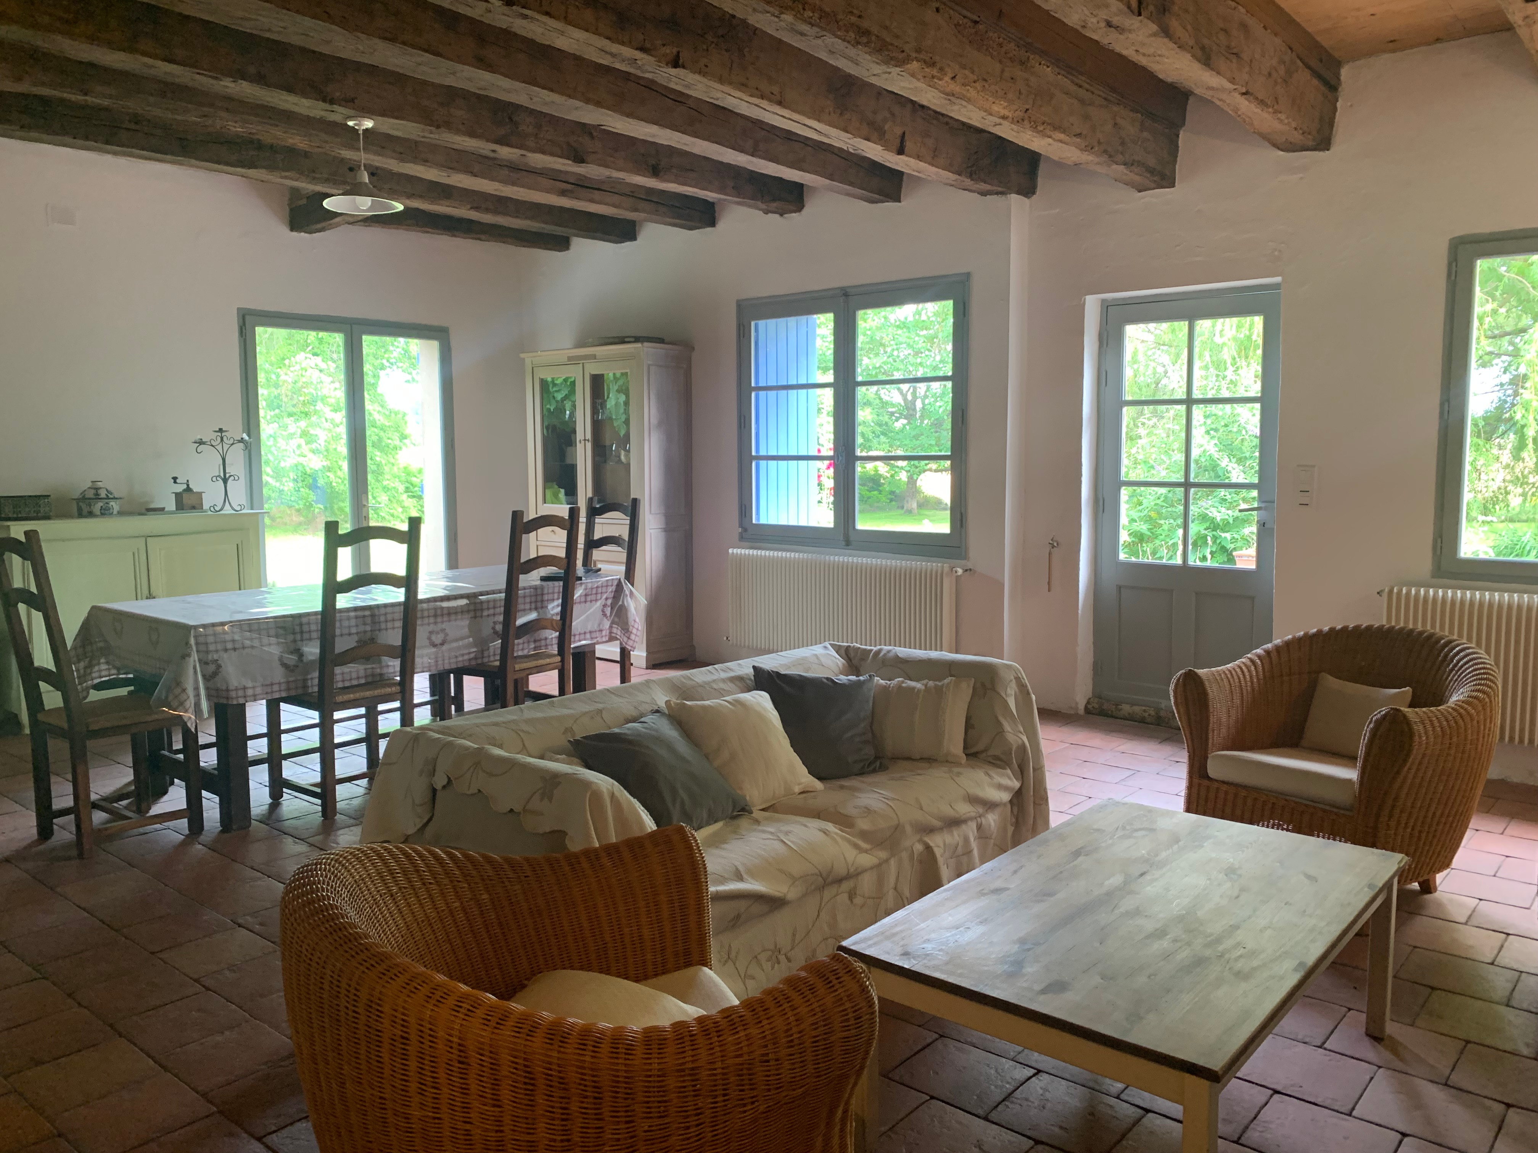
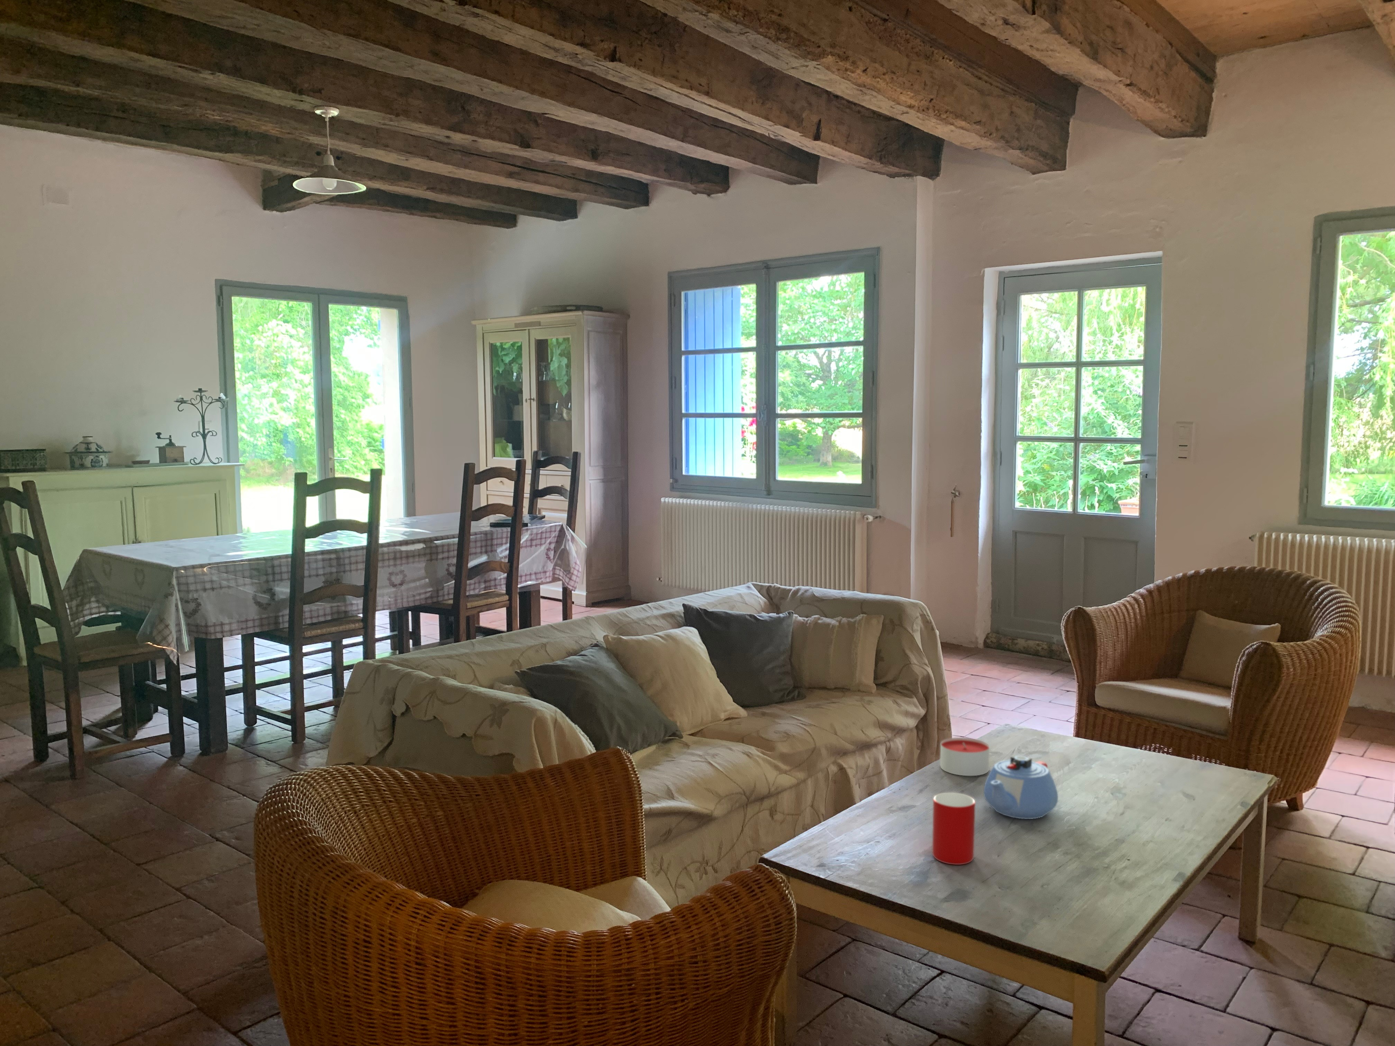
+ cup [933,792,975,865]
+ teapot [983,754,1059,820]
+ candle [939,737,990,776]
